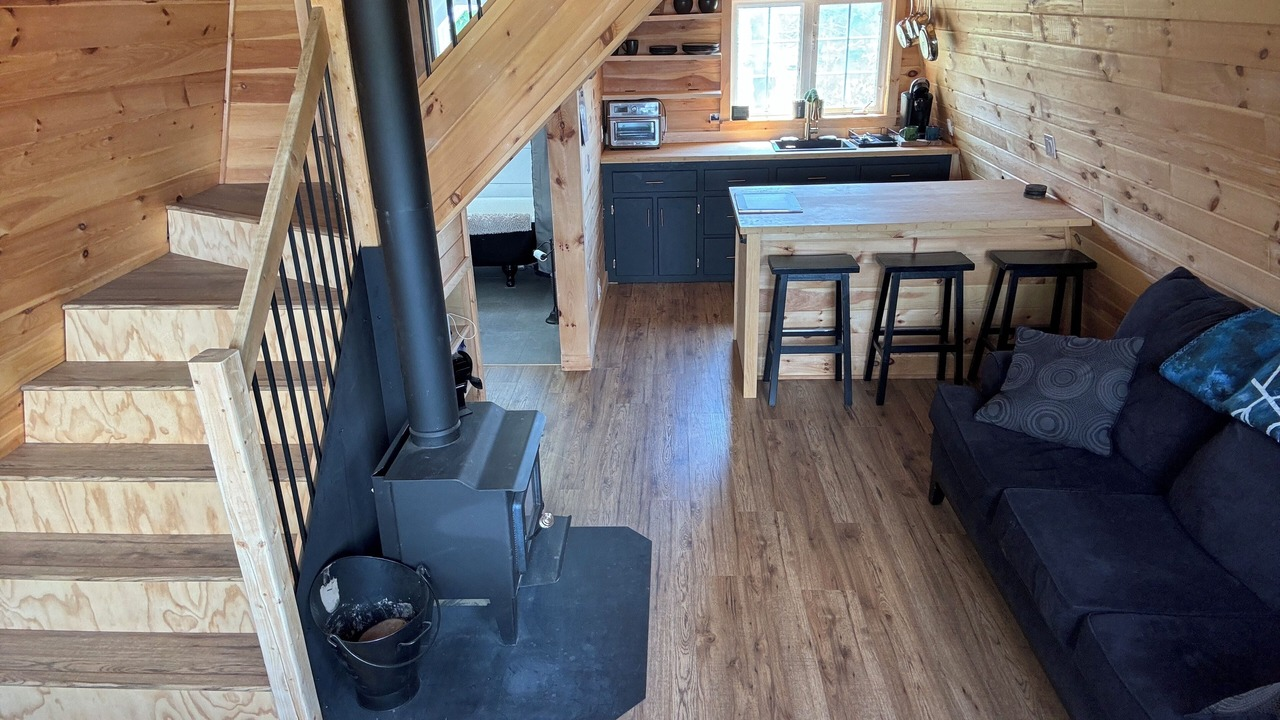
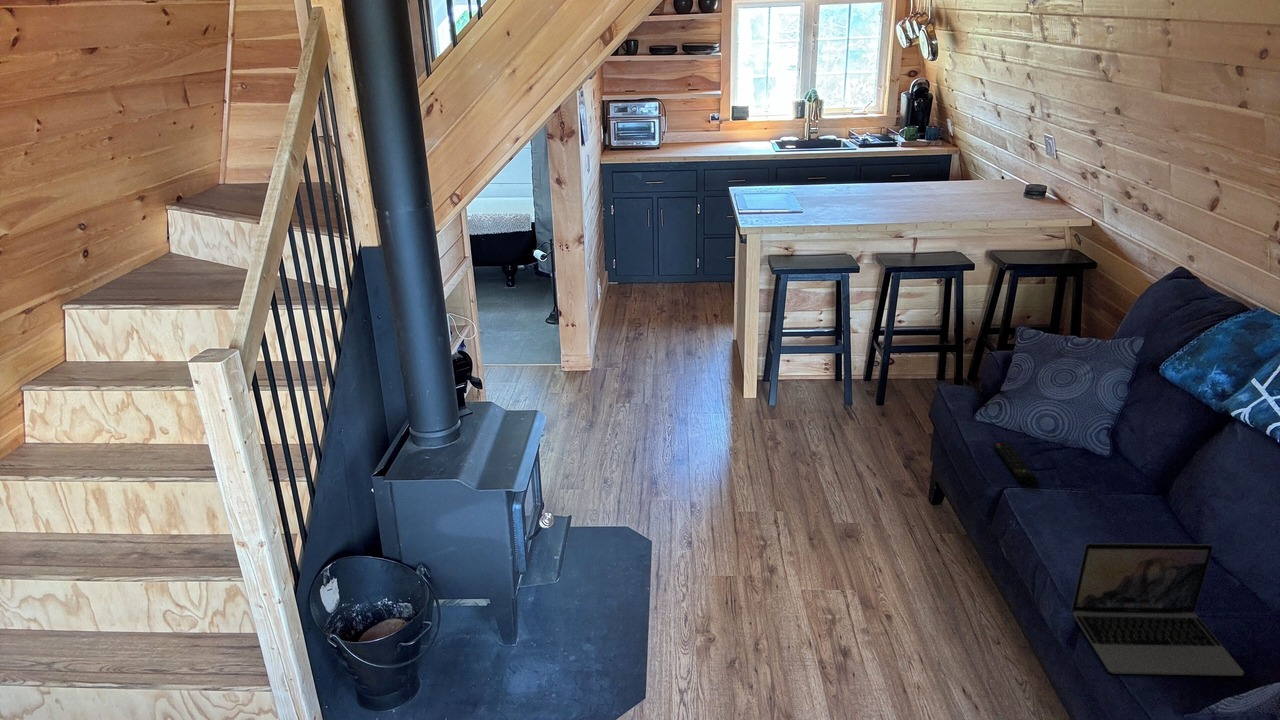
+ remote control [992,441,1039,486]
+ laptop [1071,542,1245,677]
